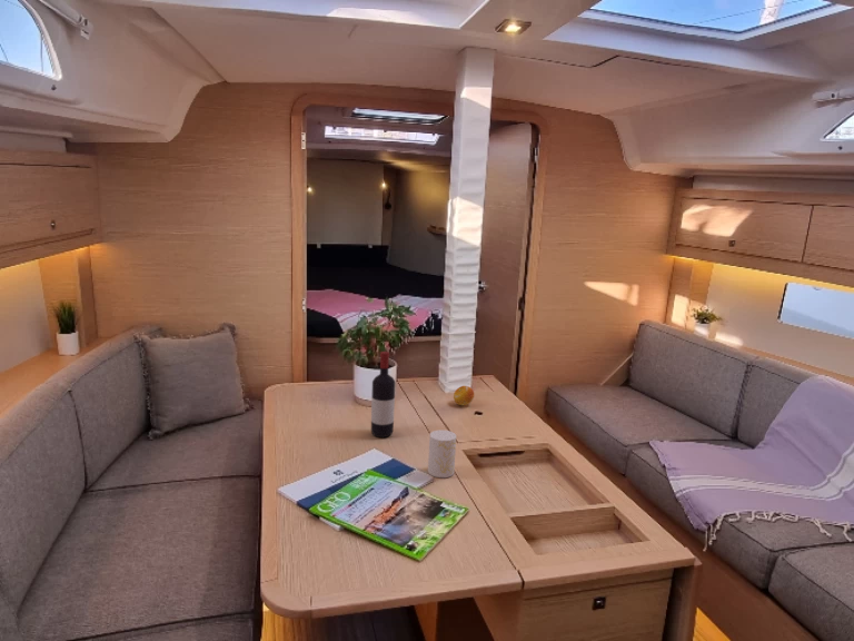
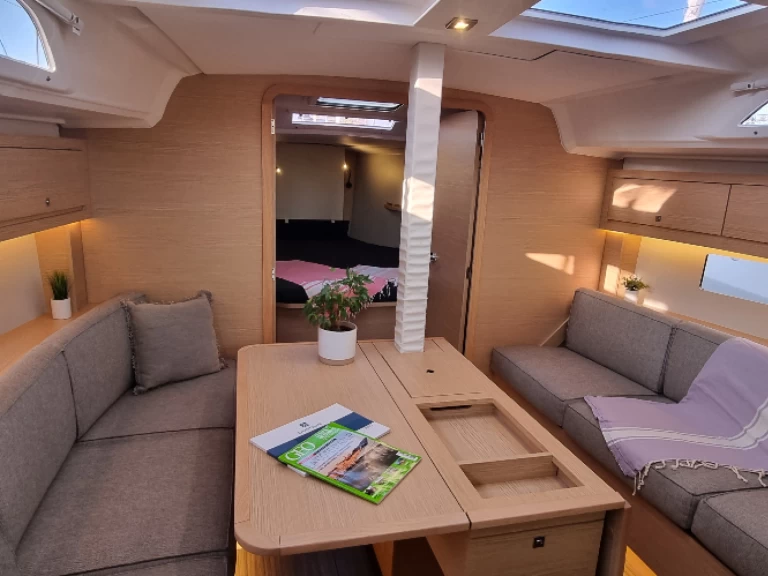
- wine bottle [370,351,397,438]
- fruit [453,385,475,406]
- cup [427,430,457,479]
